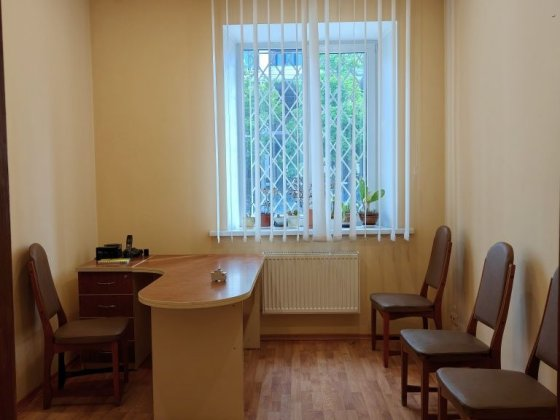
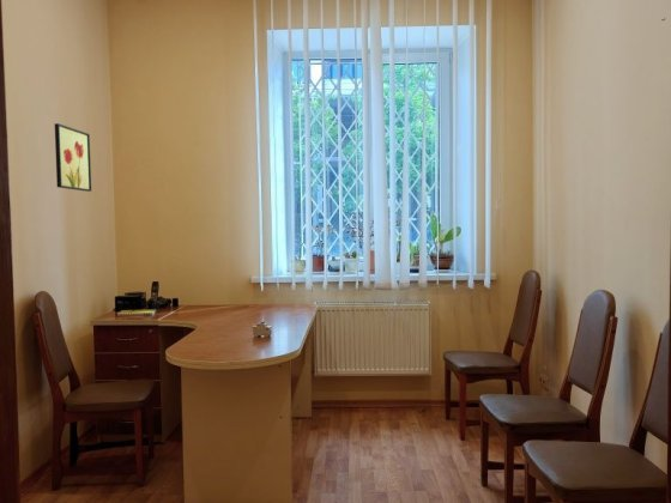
+ wall art [54,122,92,193]
